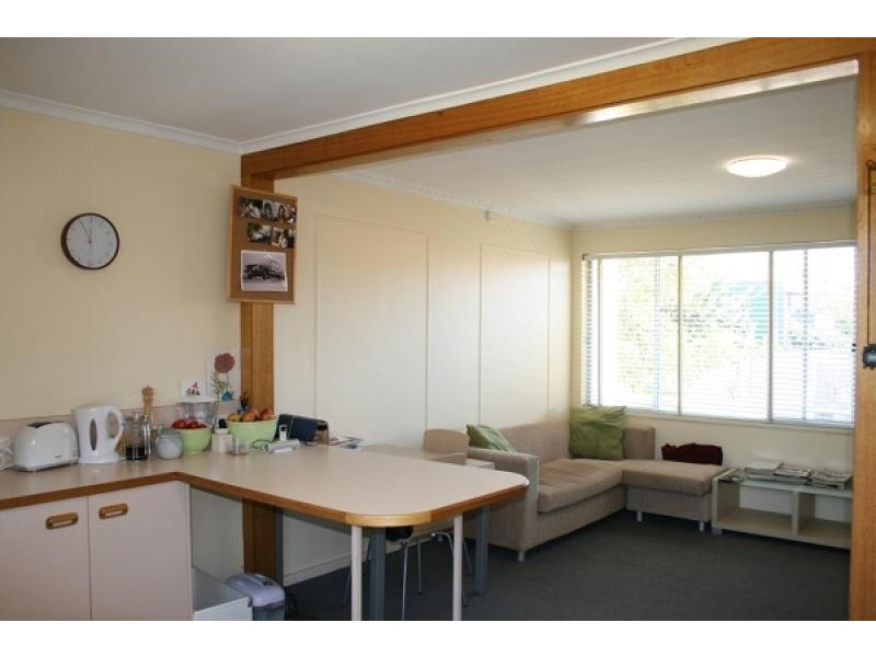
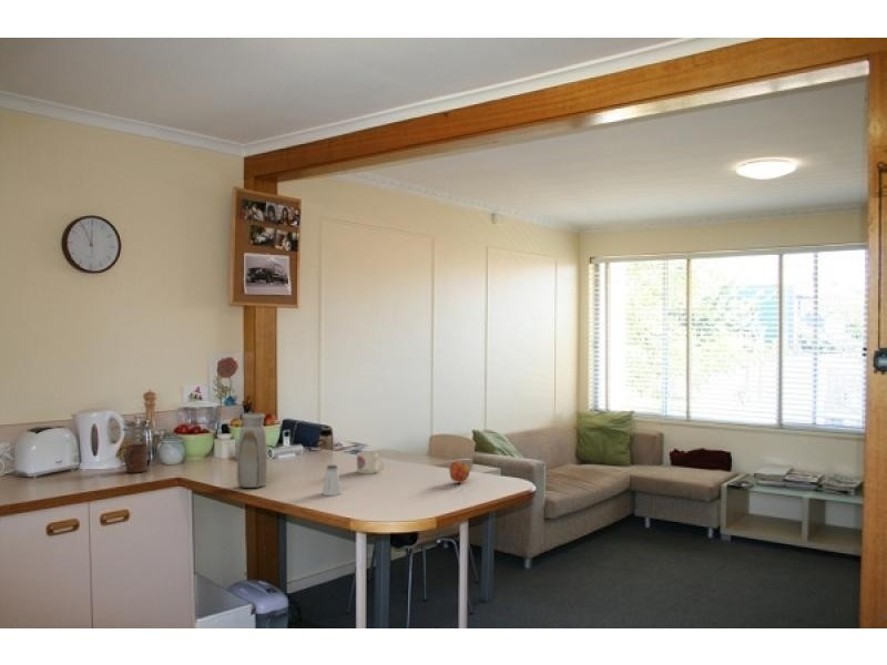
+ vase [236,411,268,489]
+ saltshaker [320,464,343,497]
+ cup [123,443,149,474]
+ apple [448,460,471,484]
+ mug [356,450,386,474]
